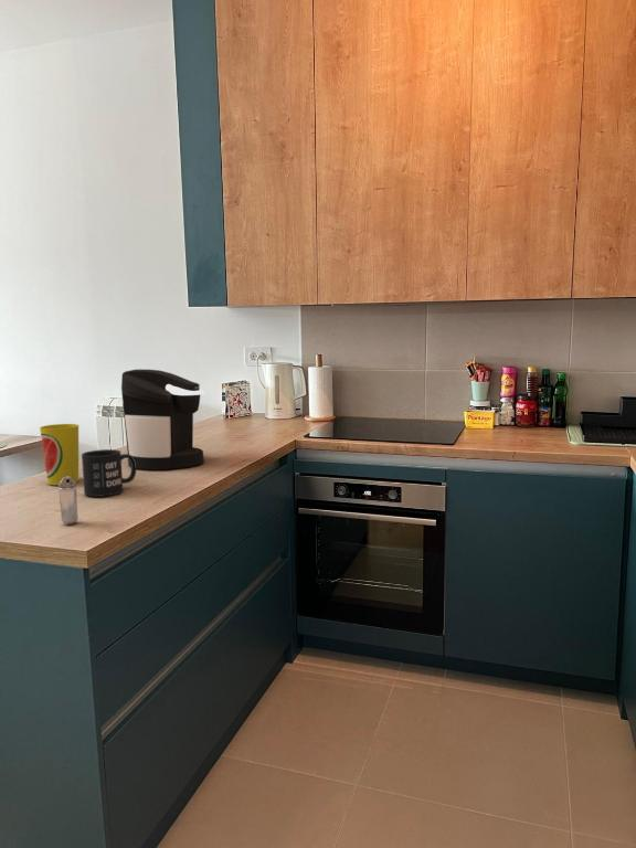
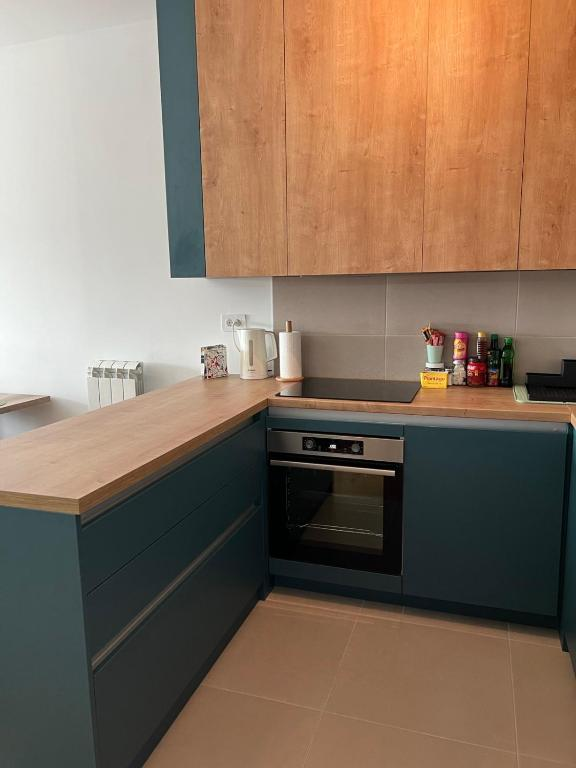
- coffee maker [120,369,206,470]
- cup [39,423,80,486]
- mug [81,448,137,498]
- shaker [57,476,80,526]
